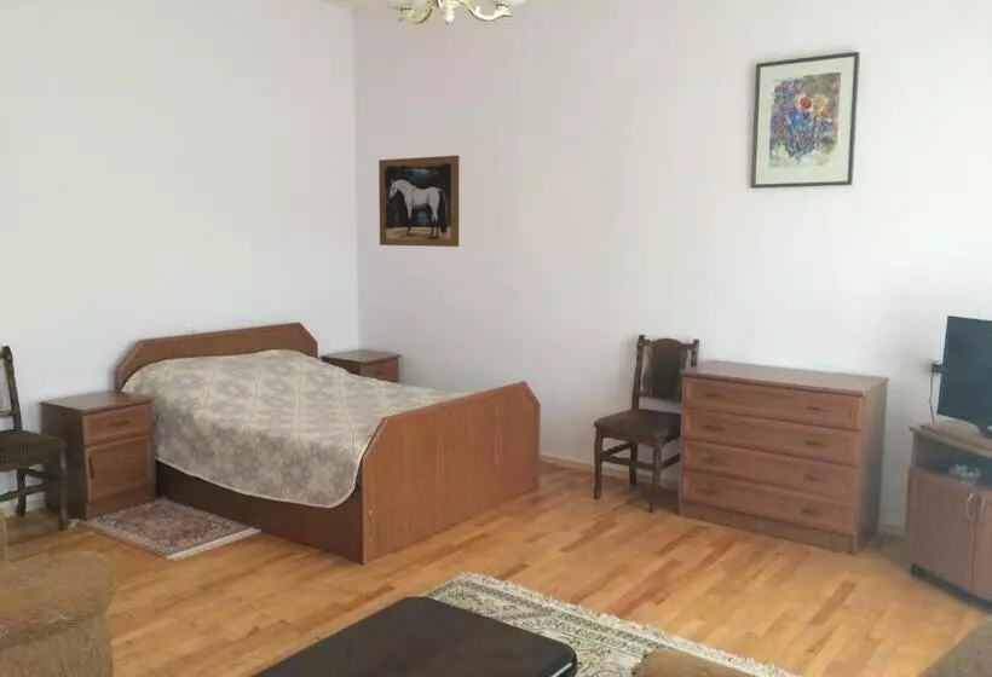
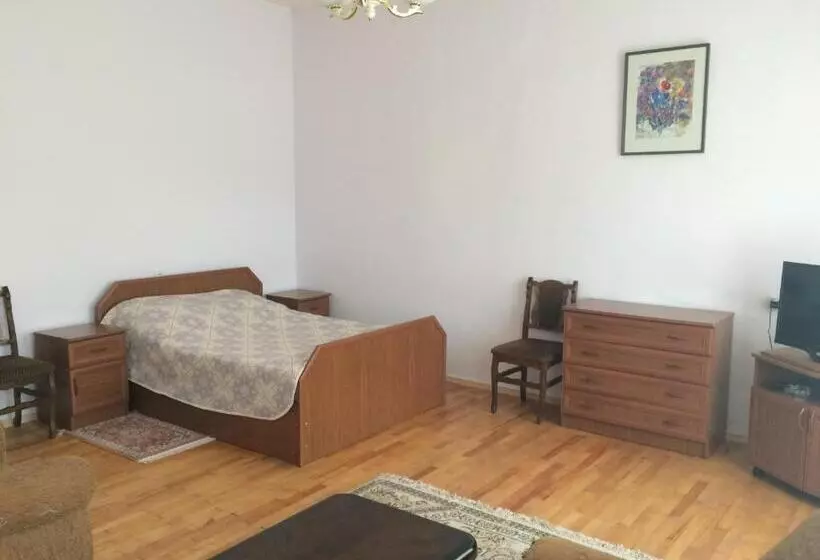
- wall art [377,155,460,248]
